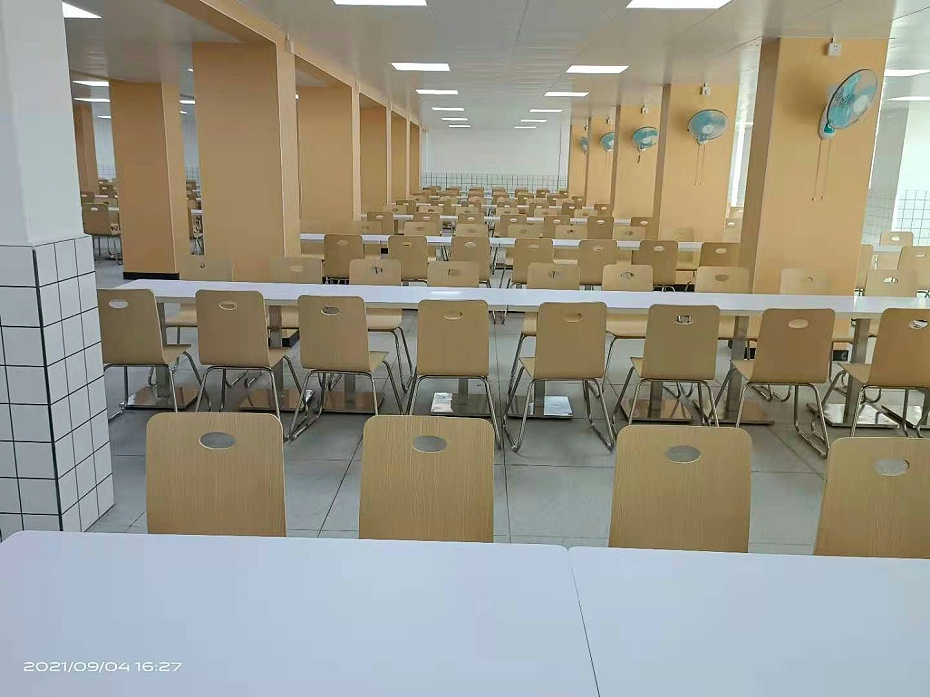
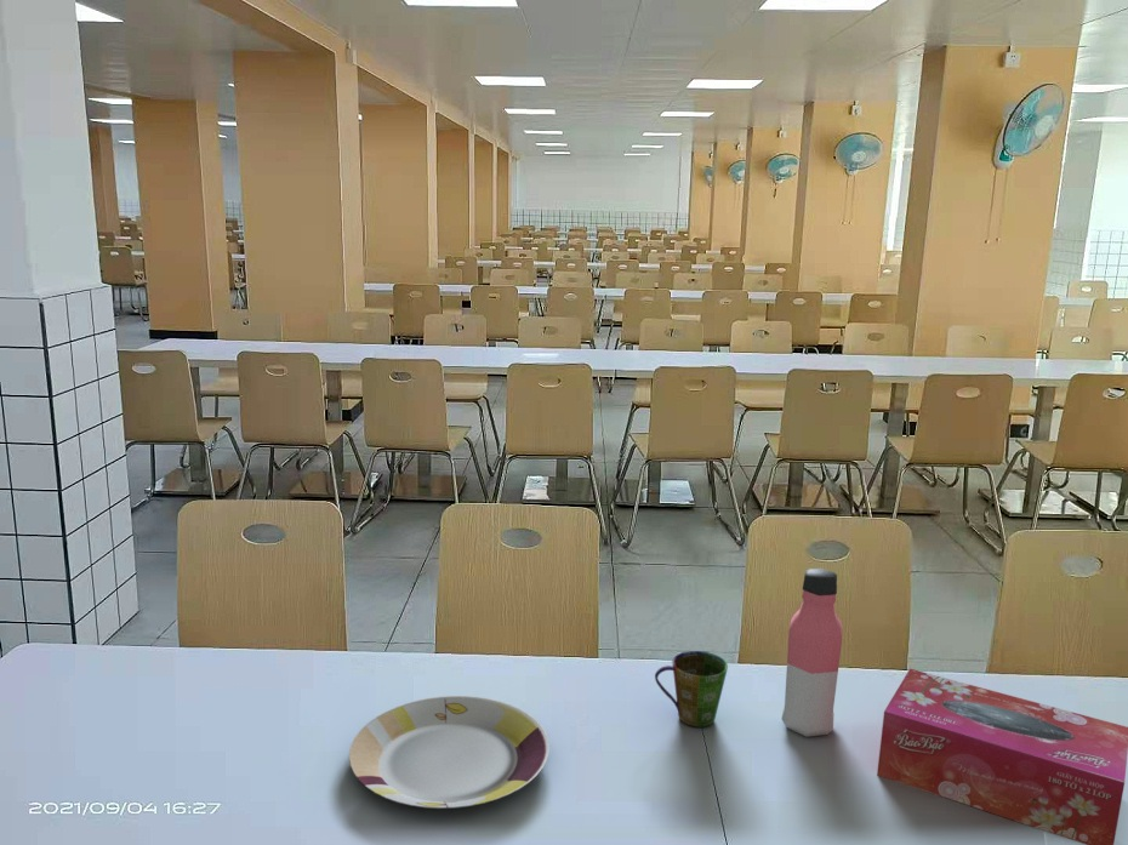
+ cup [654,650,729,727]
+ water bottle [781,567,844,738]
+ tissue box [876,668,1128,845]
+ plate [348,695,551,810]
